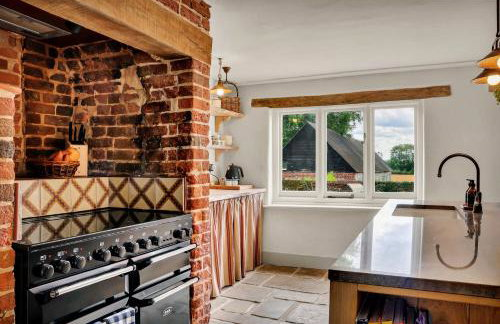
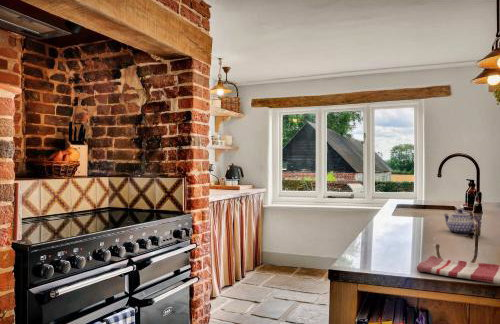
+ dish towel [416,254,500,284]
+ teapot [443,208,482,235]
